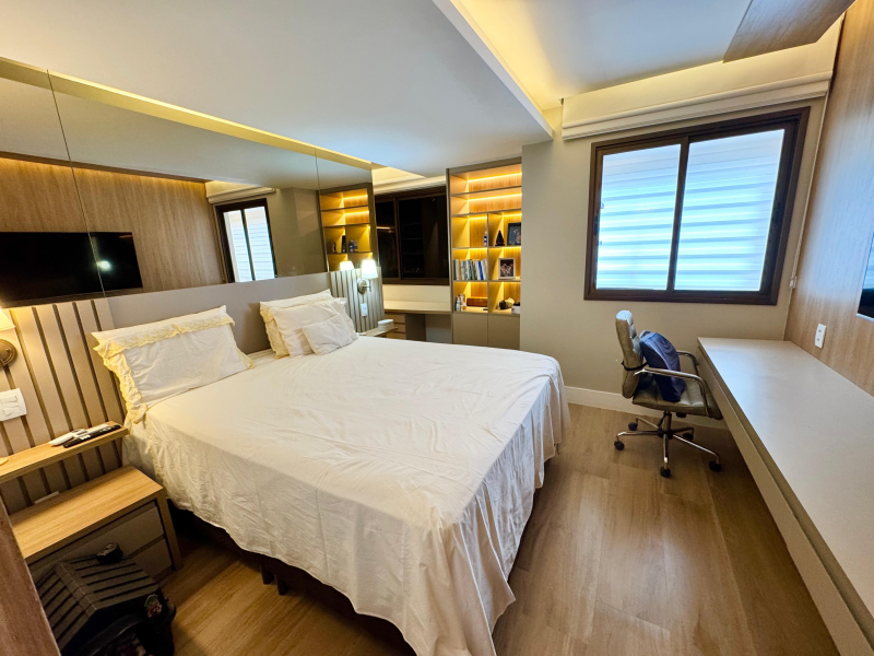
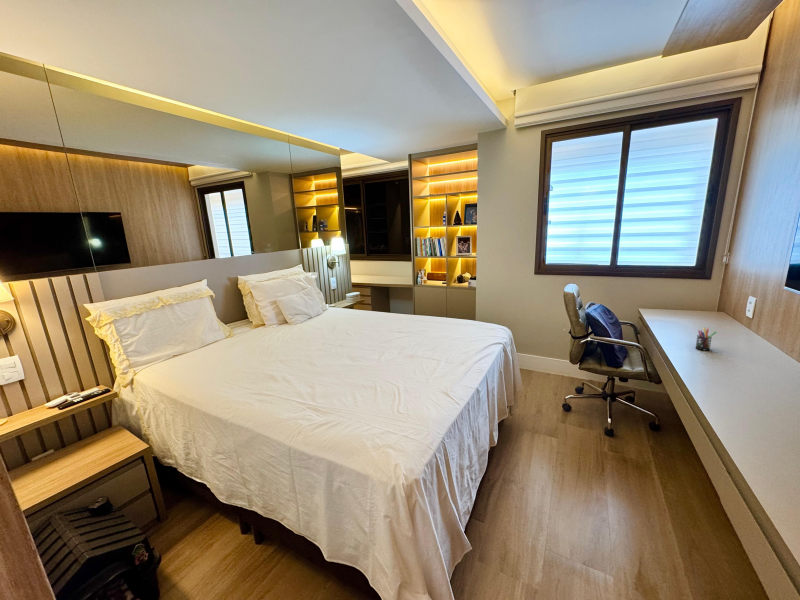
+ pen holder [694,327,718,352]
